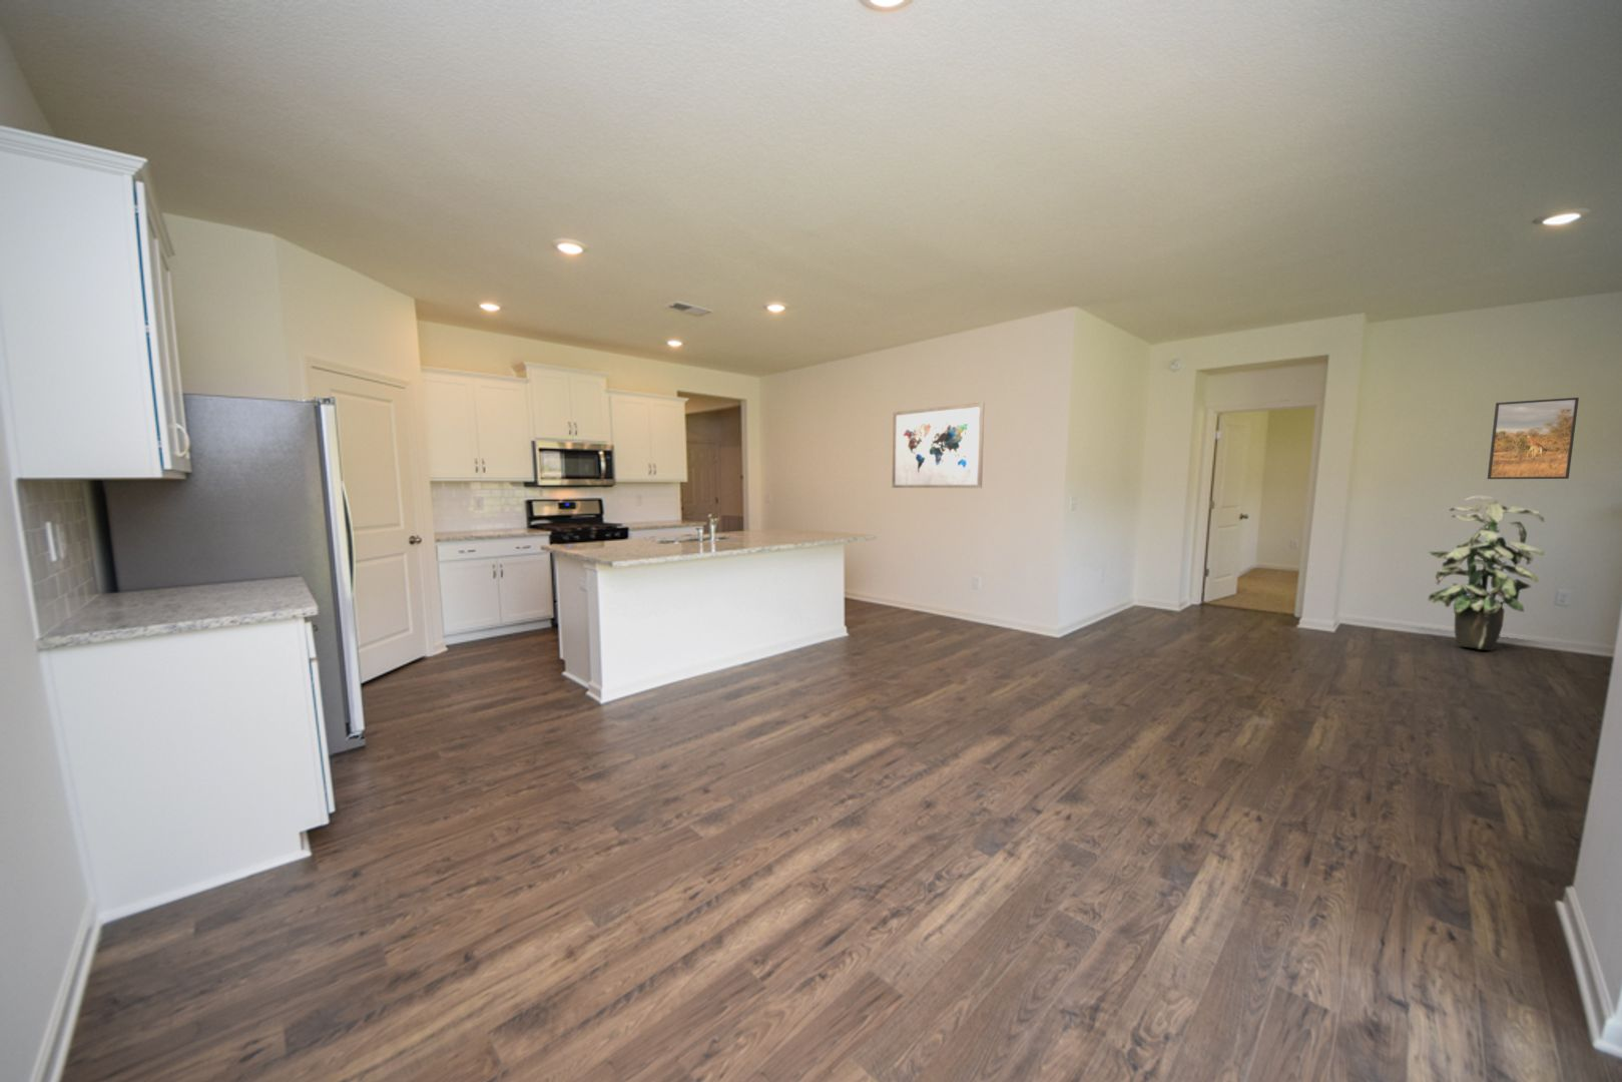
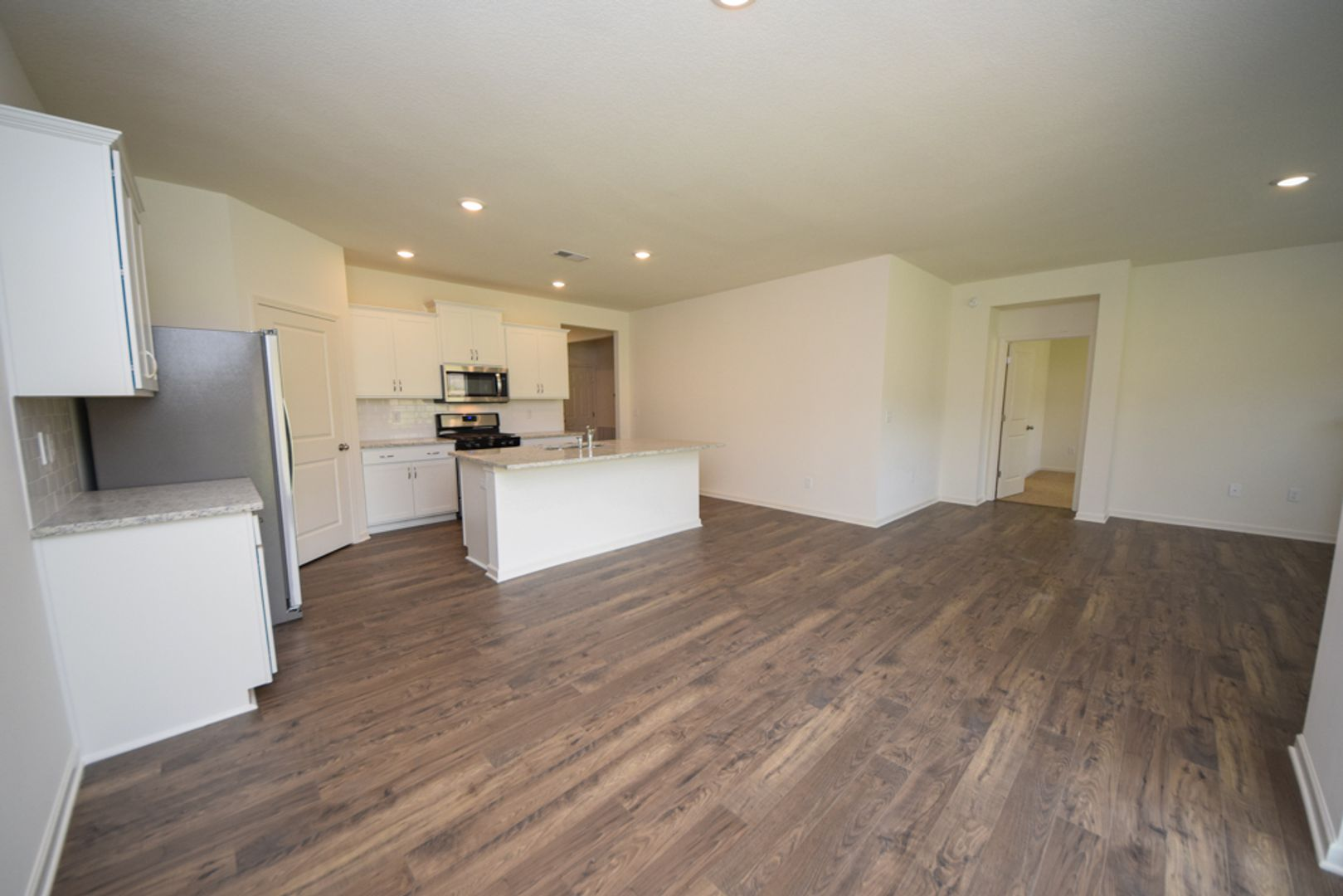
- indoor plant [1425,495,1545,651]
- wall art [890,401,986,489]
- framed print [1487,397,1580,479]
